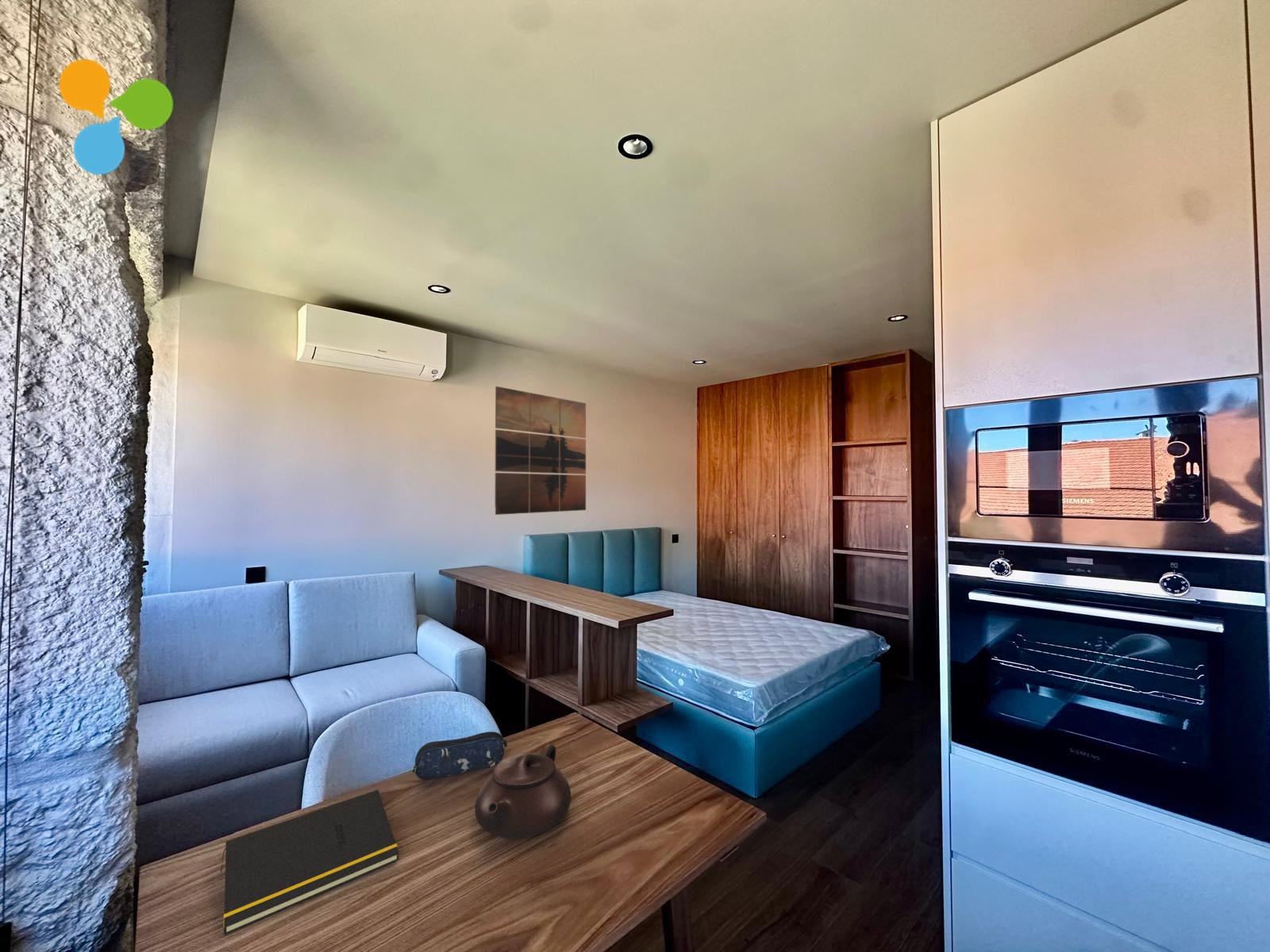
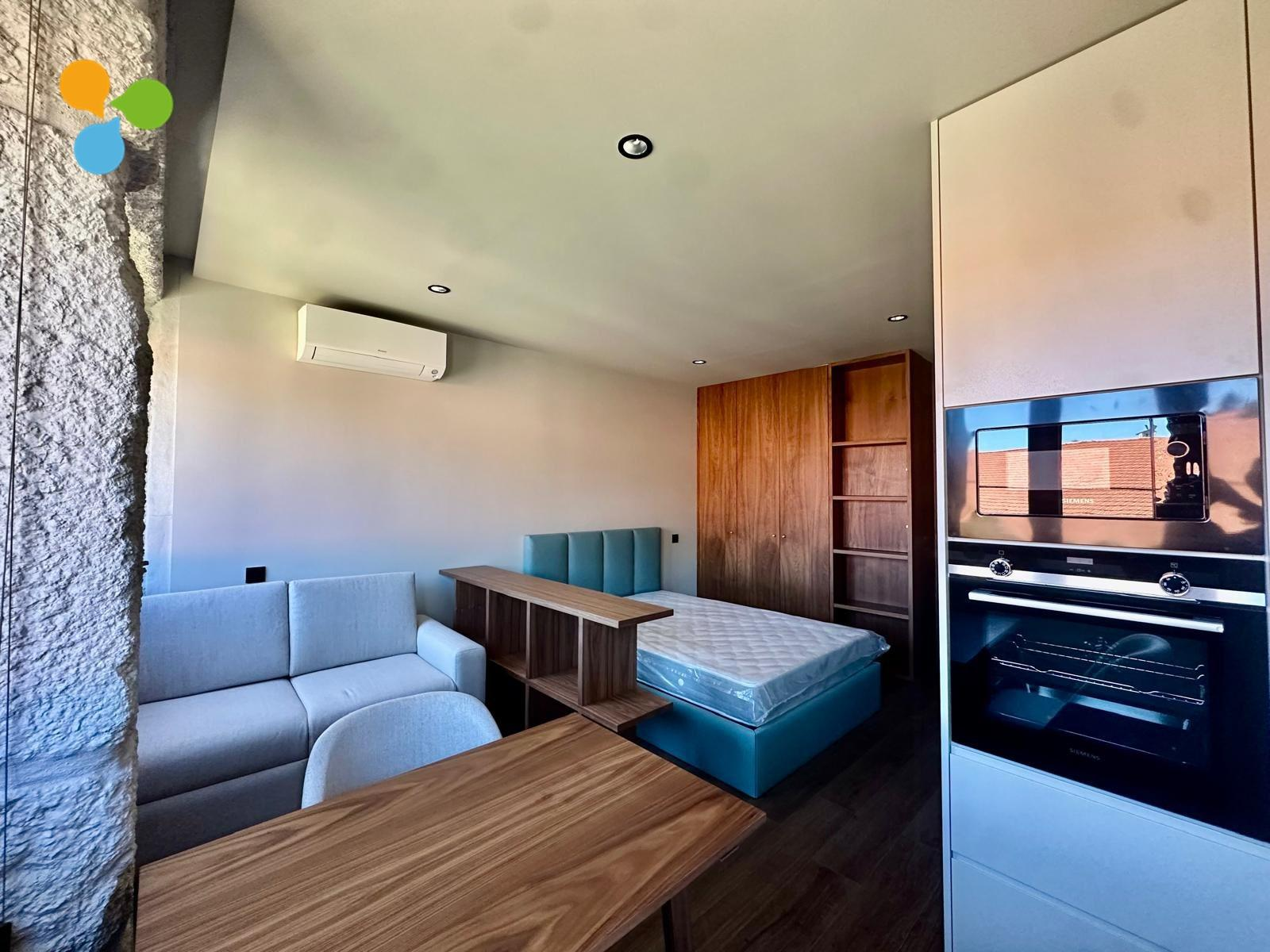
- notepad [219,789,400,936]
- pencil case [412,731,508,781]
- teapot [474,743,571,839]
- wall art [494,386,587,516]
